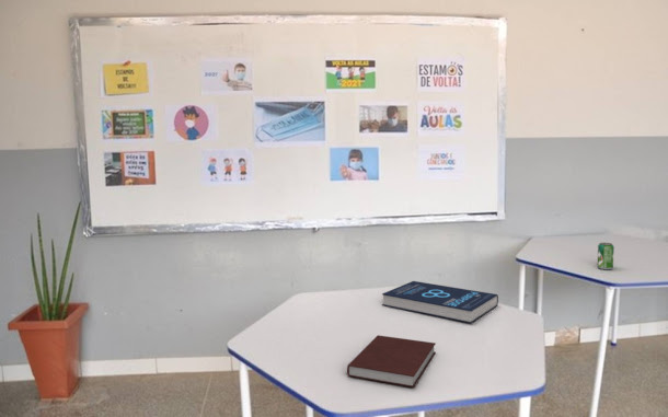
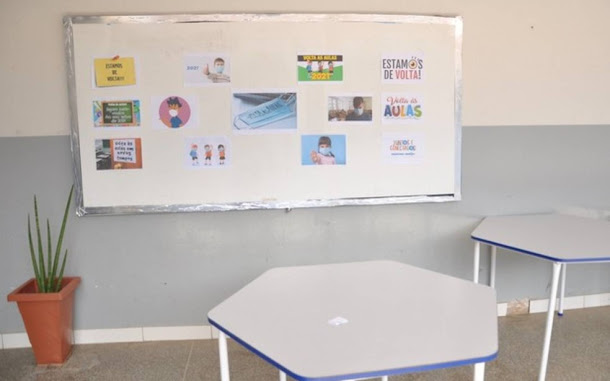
- book [381,280,499,324]
- beverage can [596,242,615,270]
- notebook [346,334,437,389]
